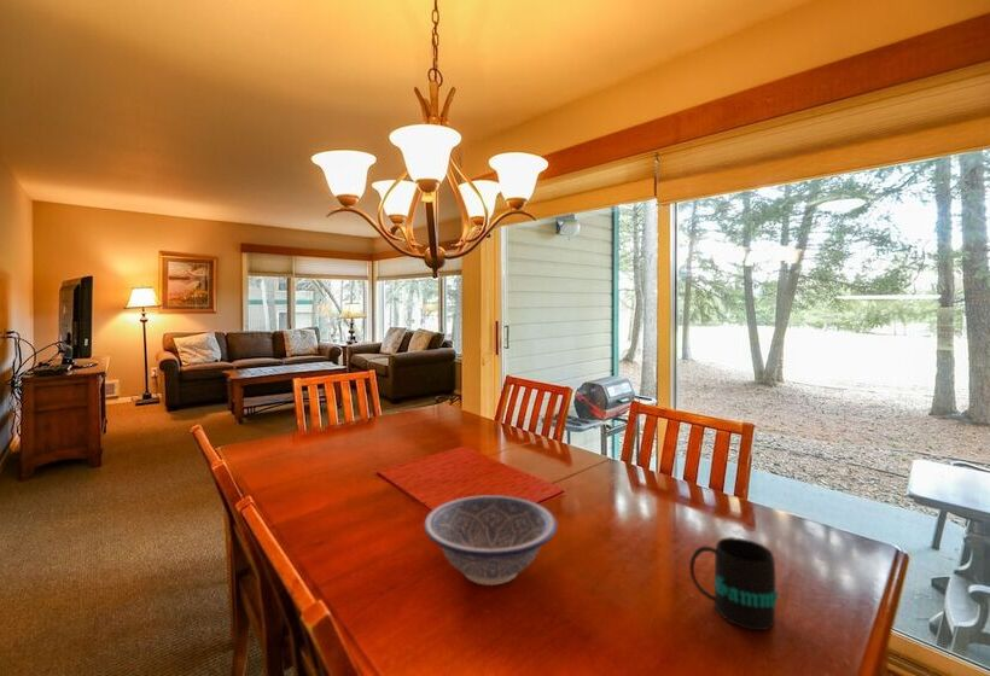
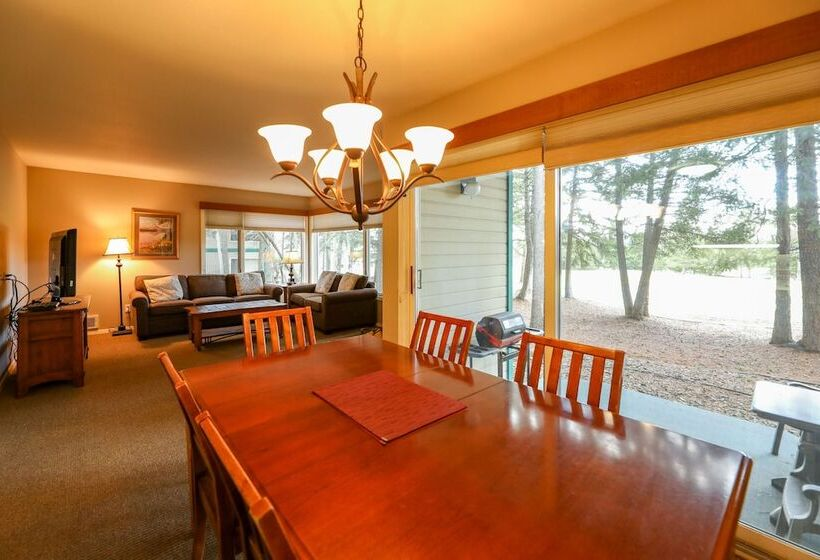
- decorative bowl [423,494,559,587]
- mug [688,536,779,631]
